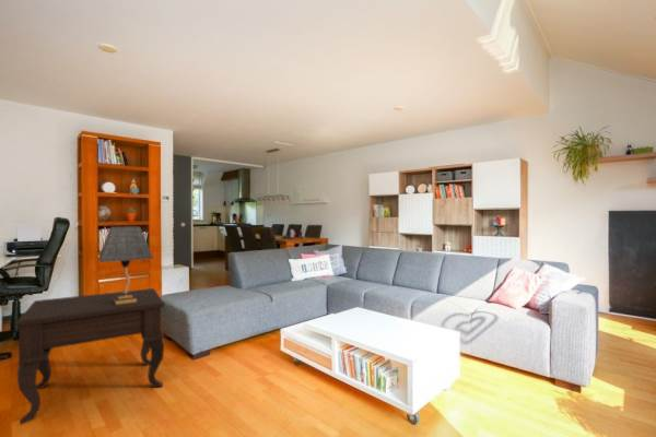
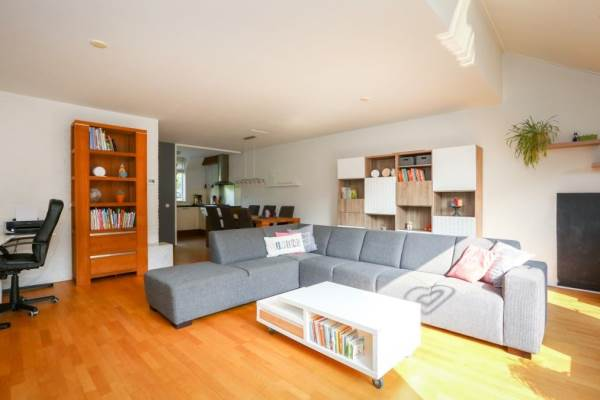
- table lamp [97,225,154,305]
- side table [14,287,166,426]
